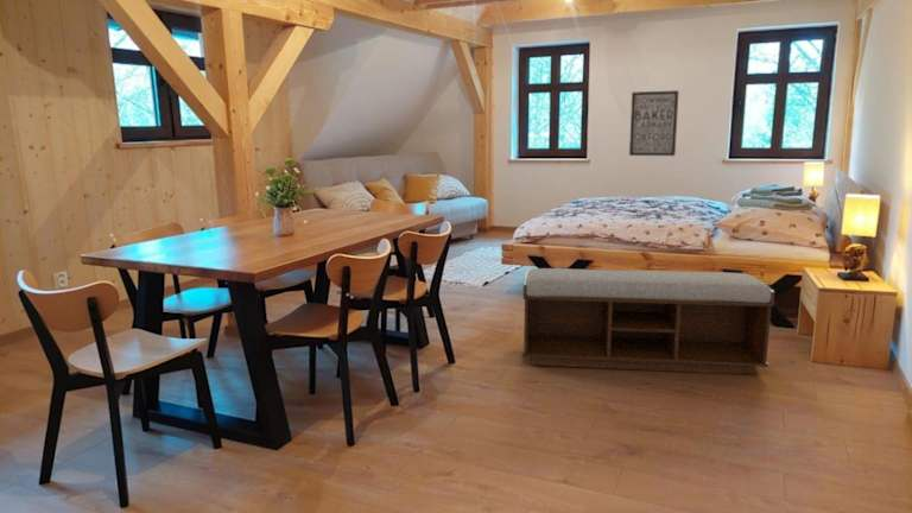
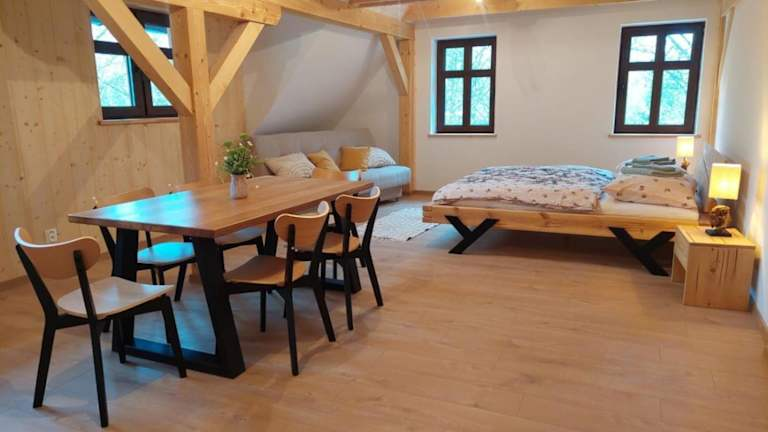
- bench [521,267,775,376]
- wall art [628,89,679,157]
